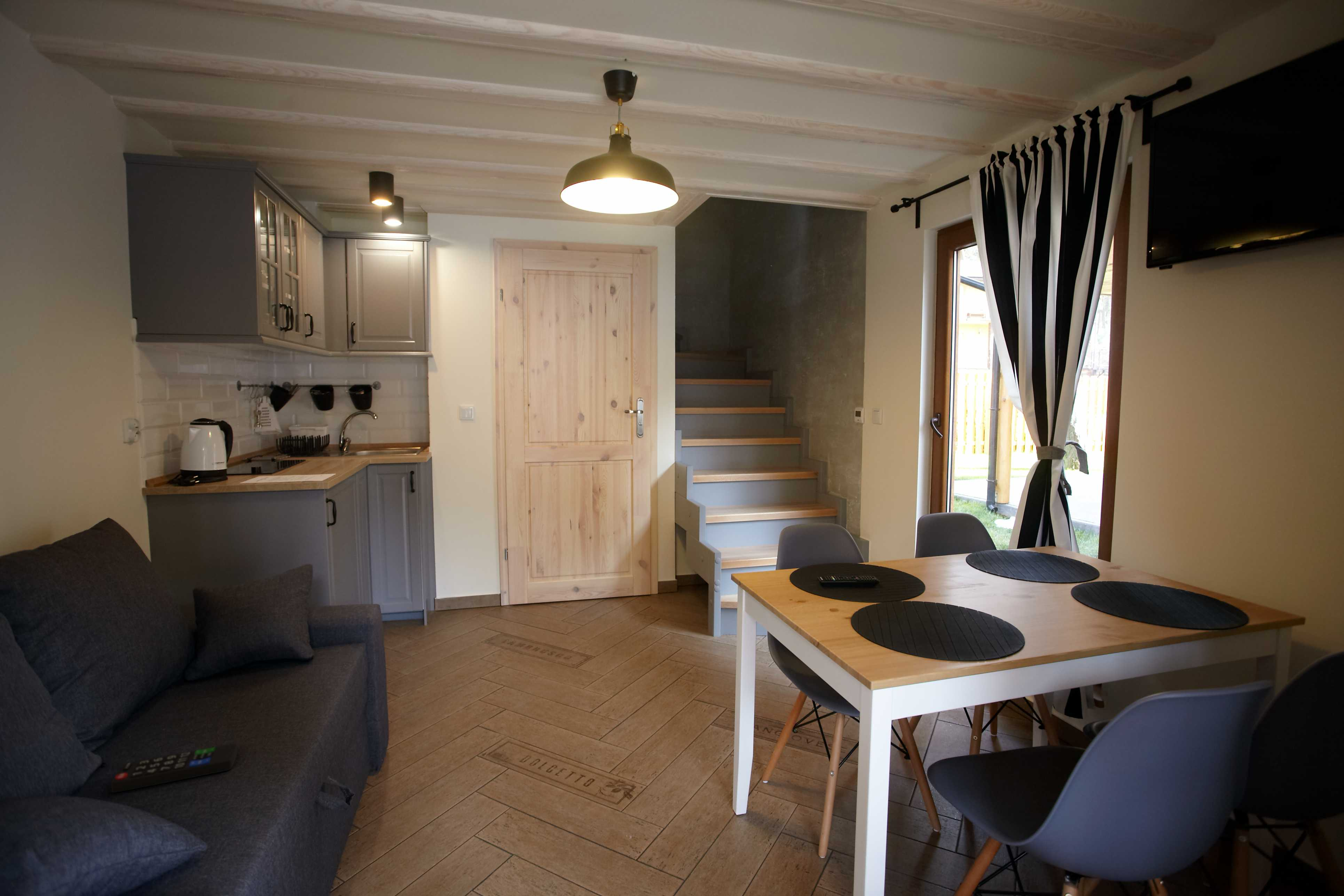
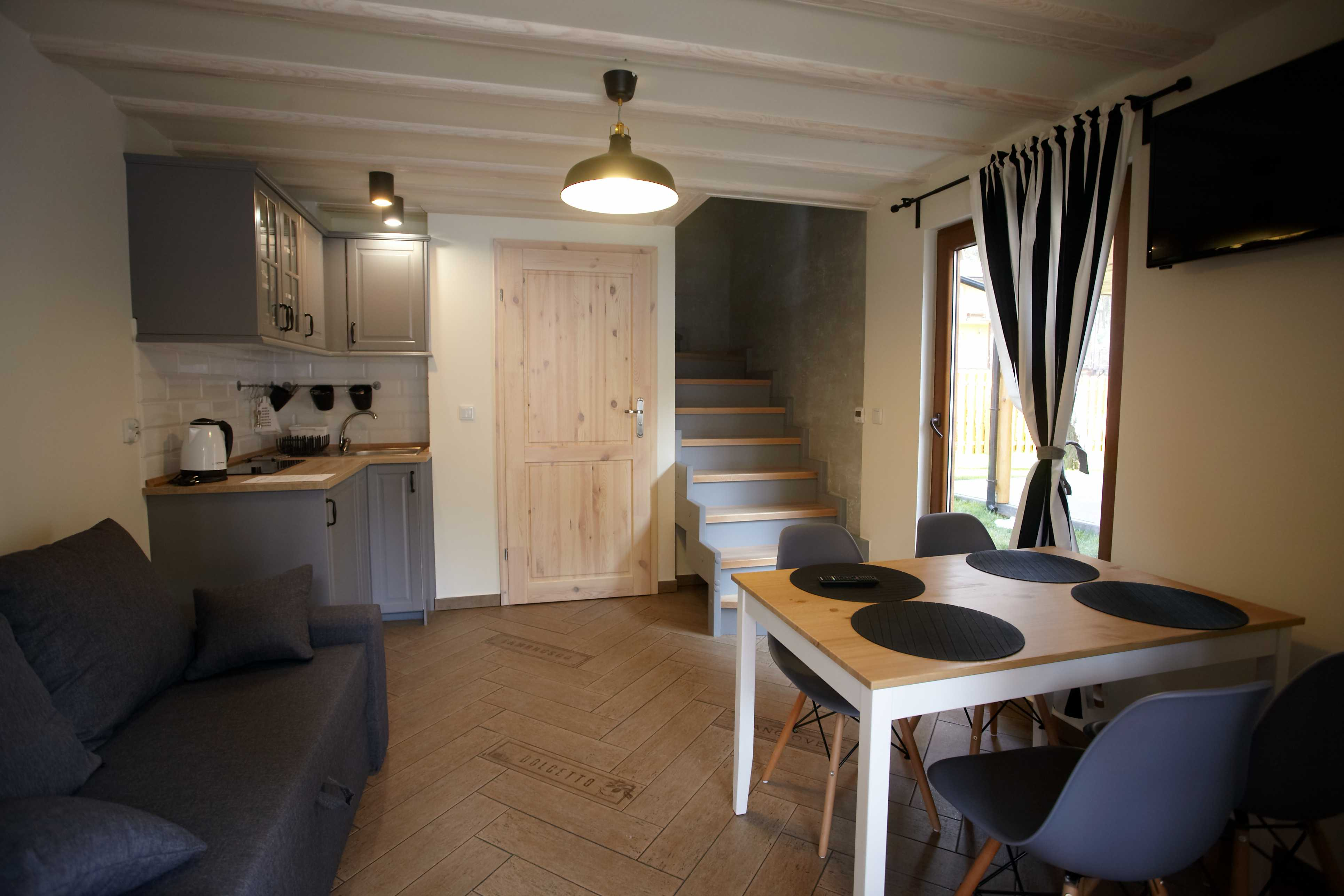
- remote control [111,743,237,793]
